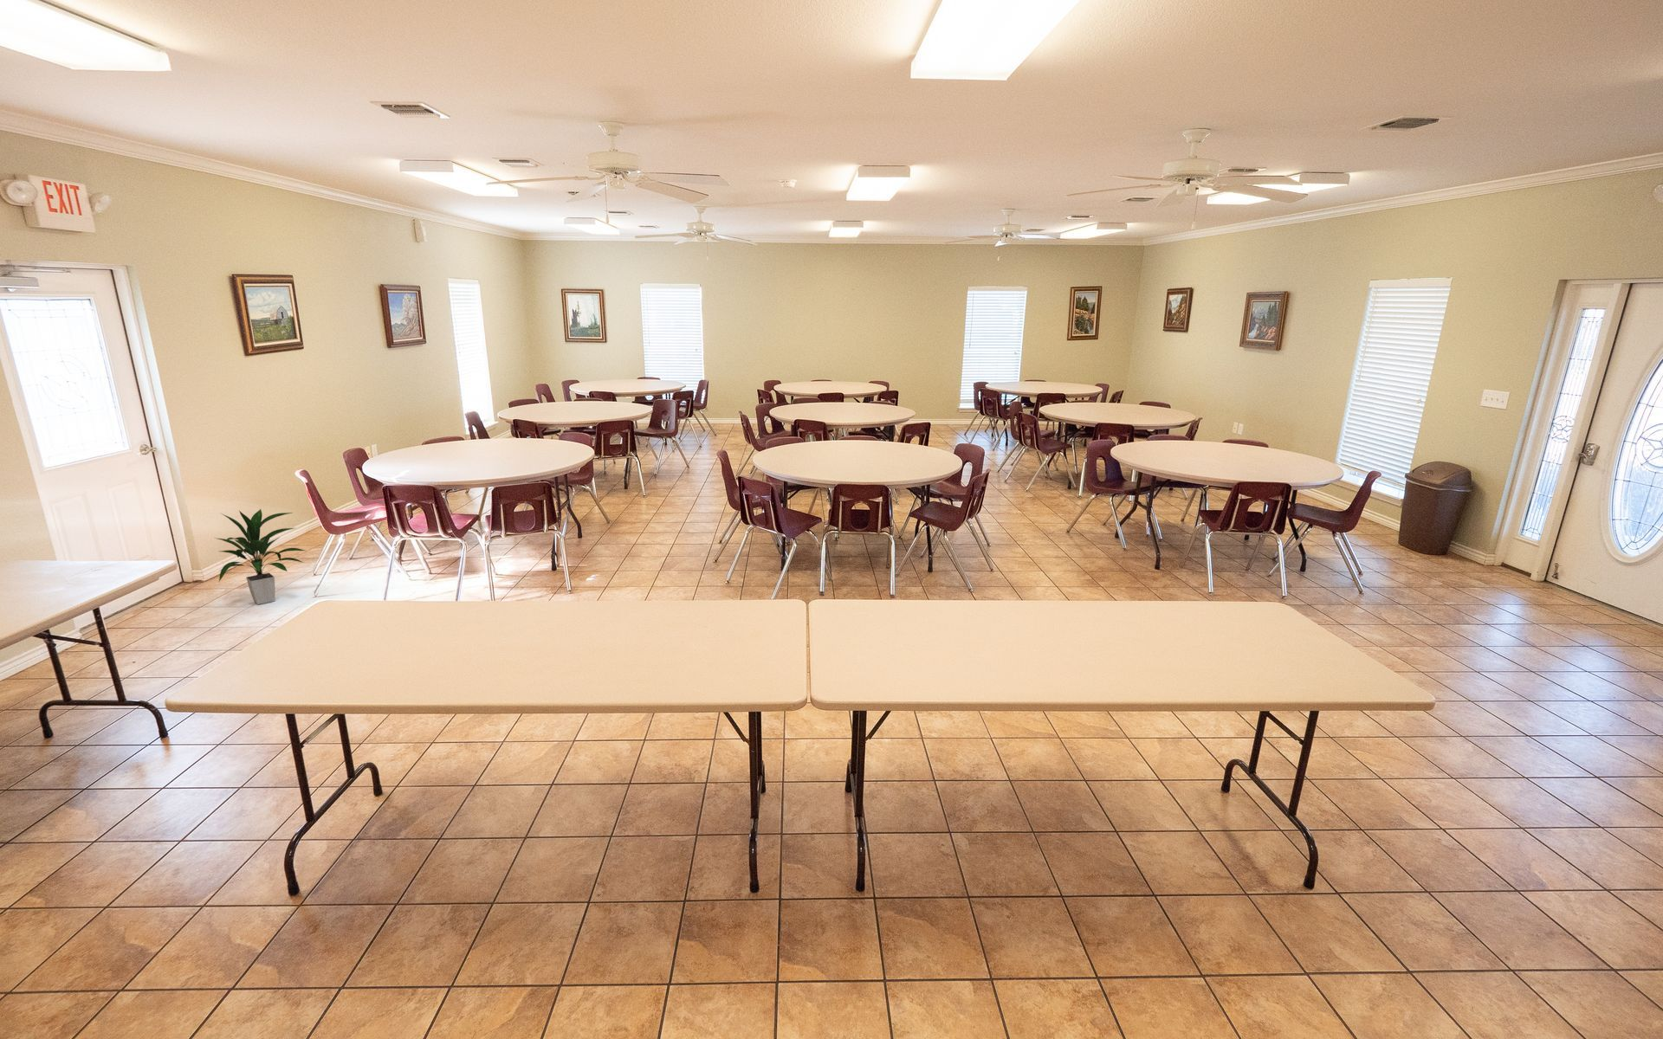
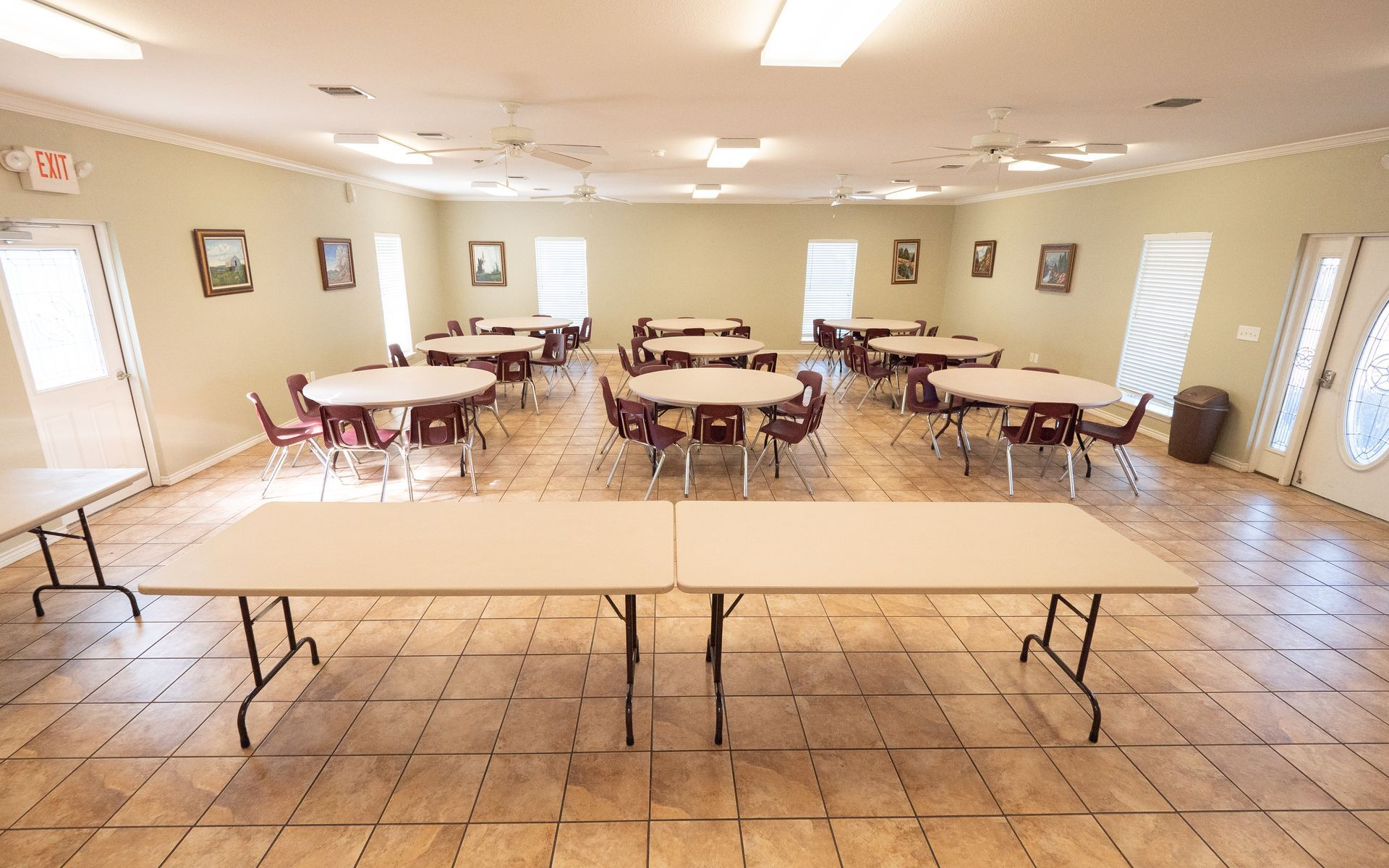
- indoor plant [214,509,305,606]
